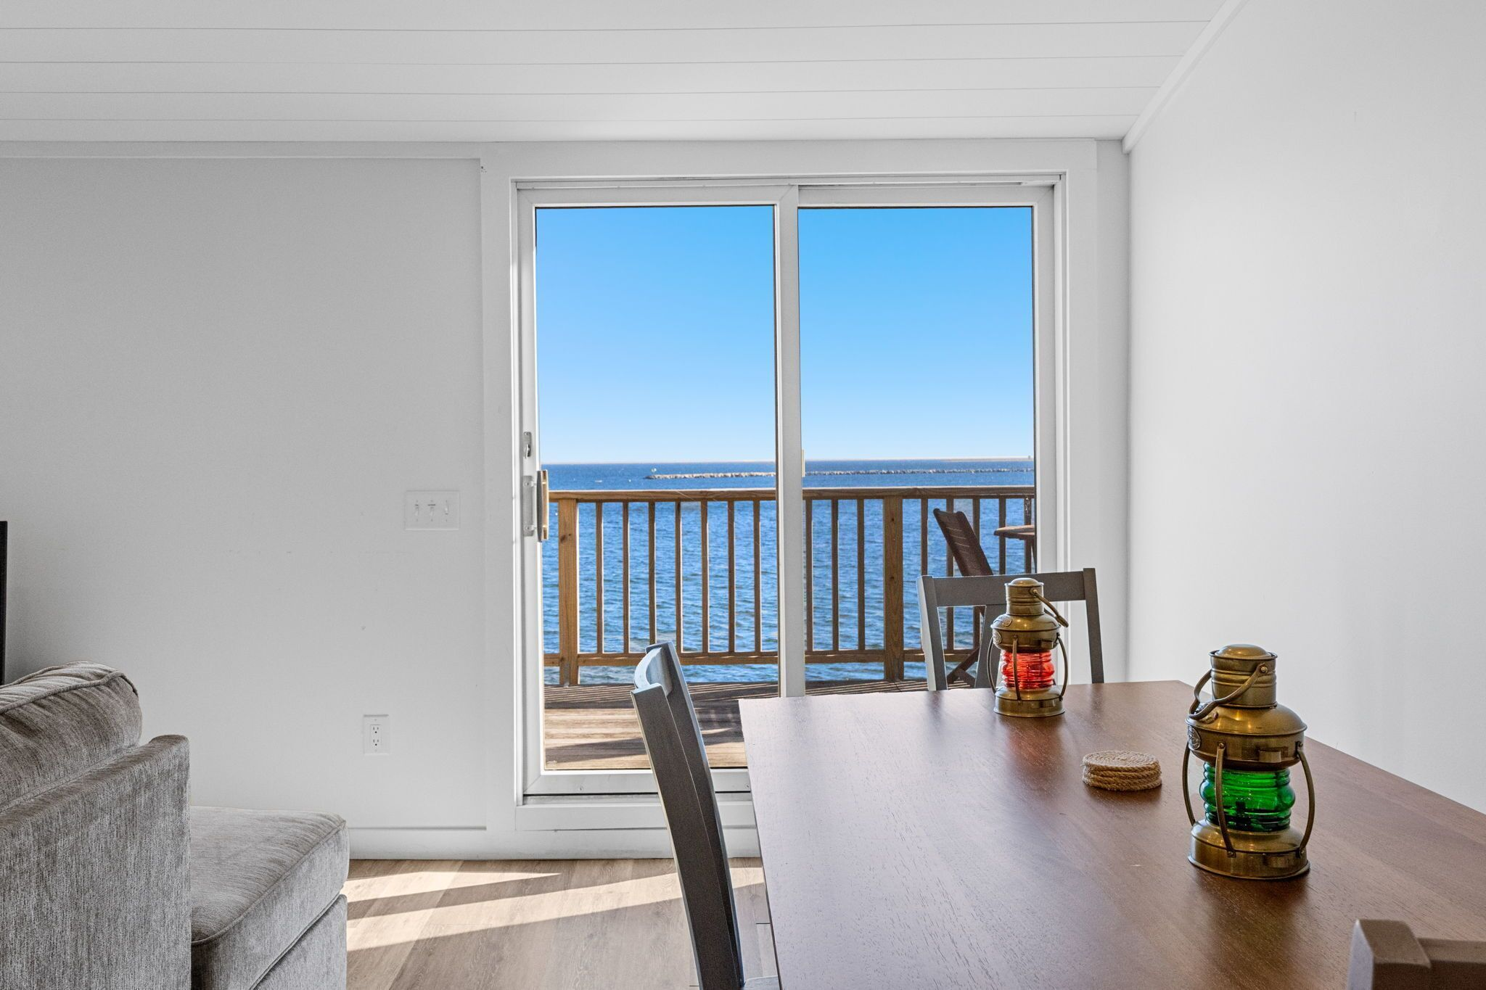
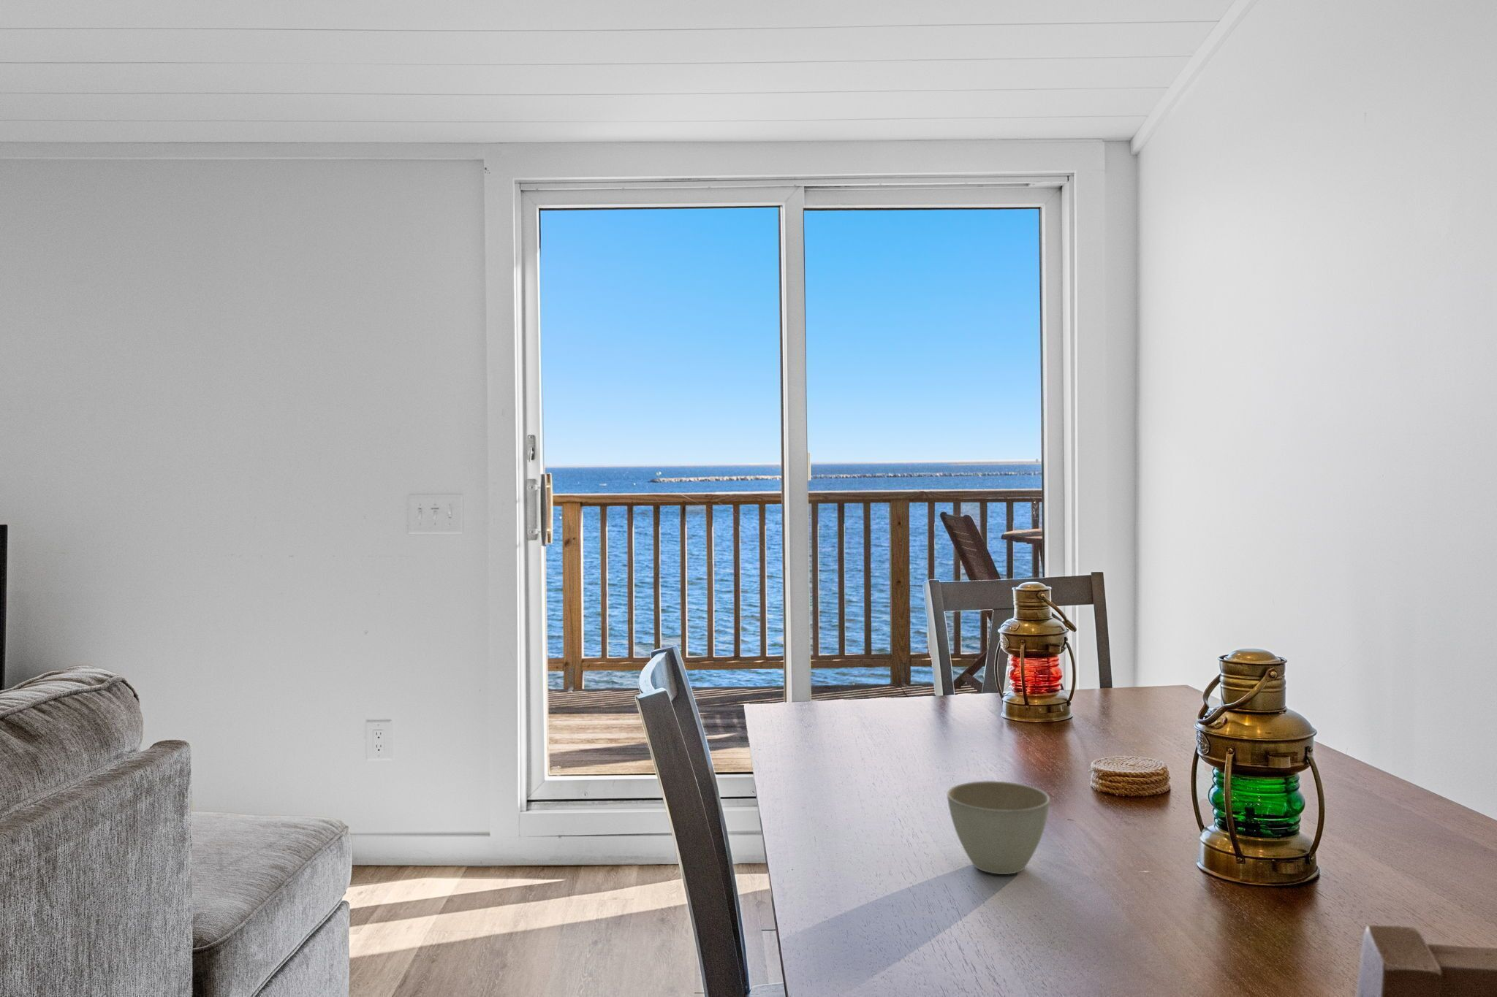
+ flower pot [946,780,1051,875]
